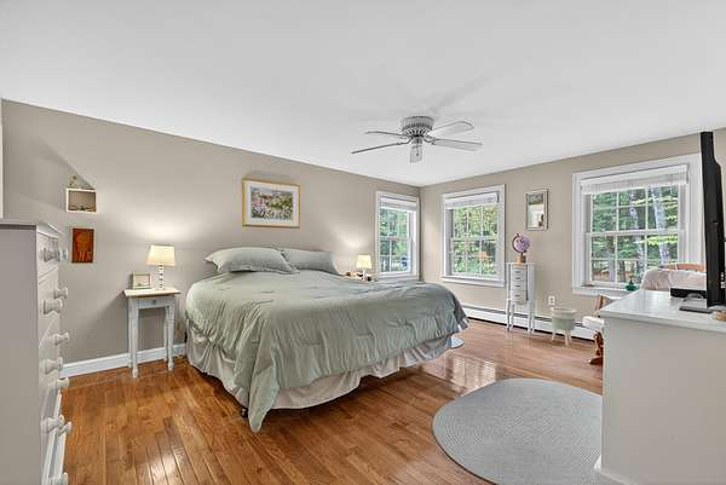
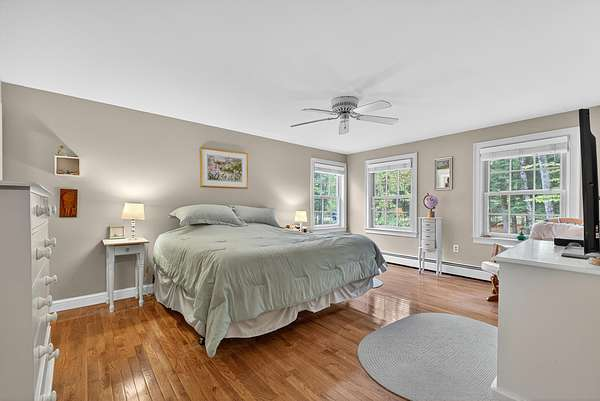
- planter [549,306,577,347]
